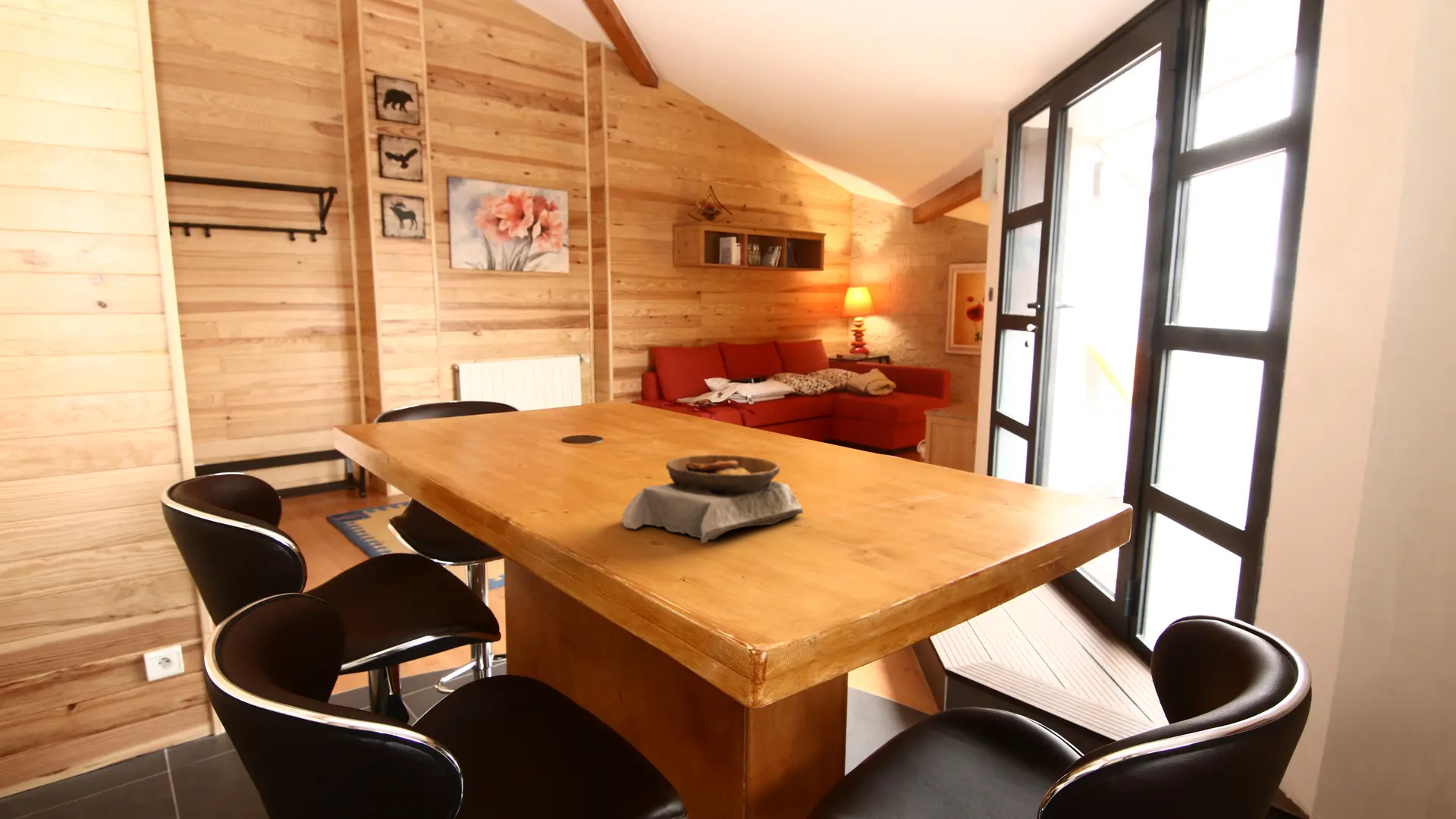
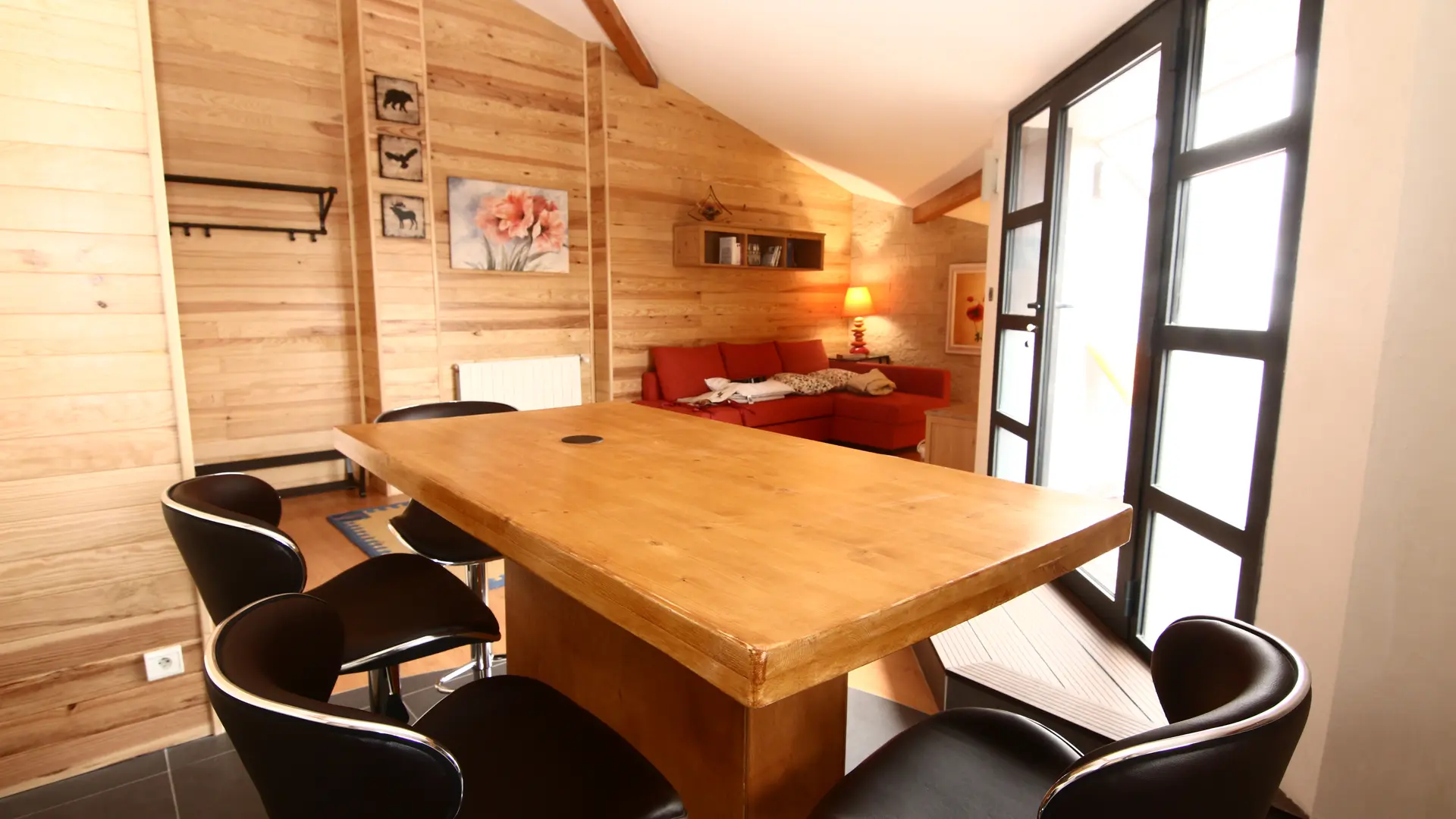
- bowl [621,453,804,544]
